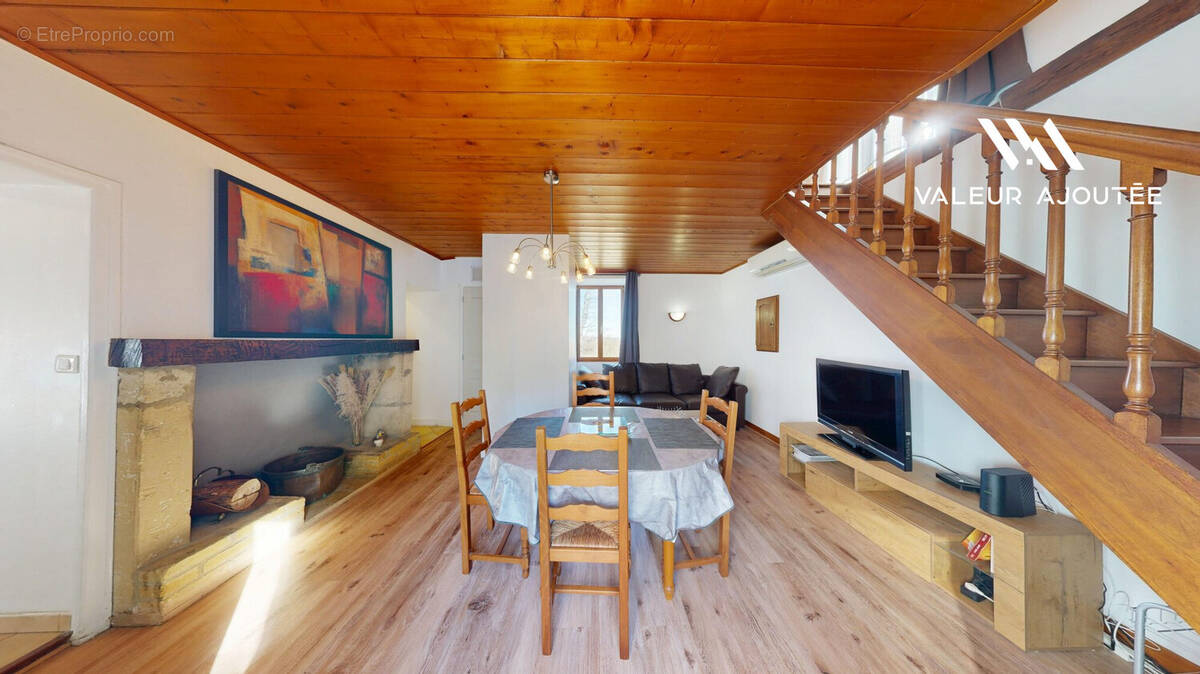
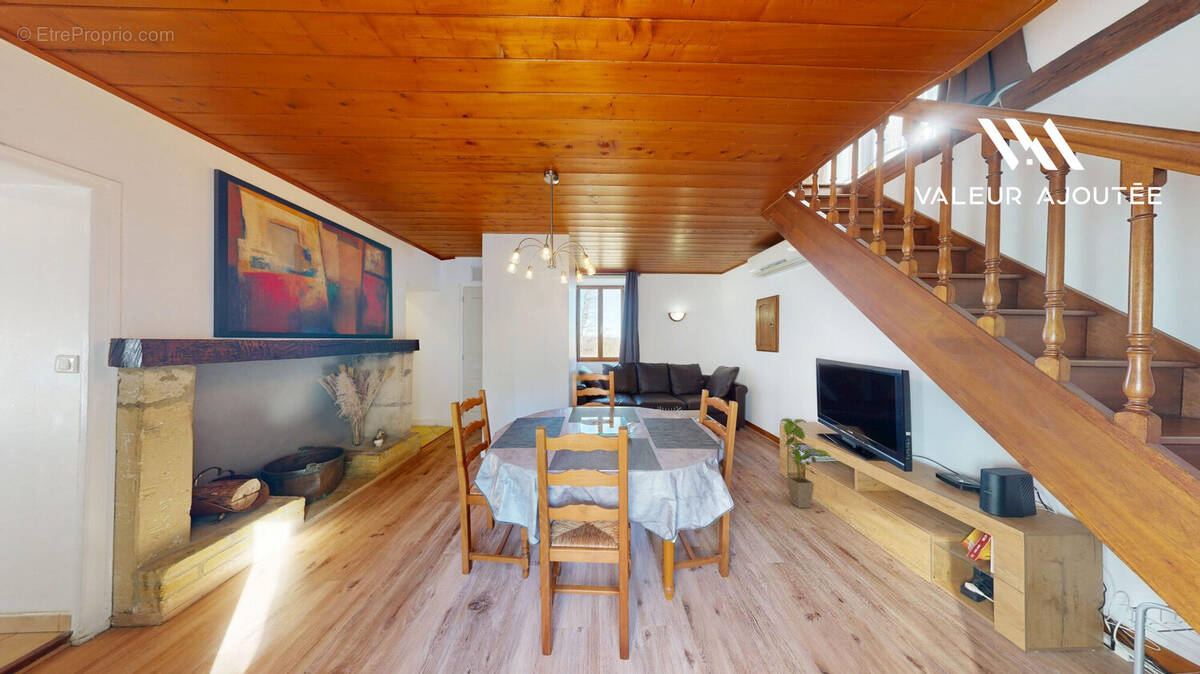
+ house plant [780,417,832,509]
